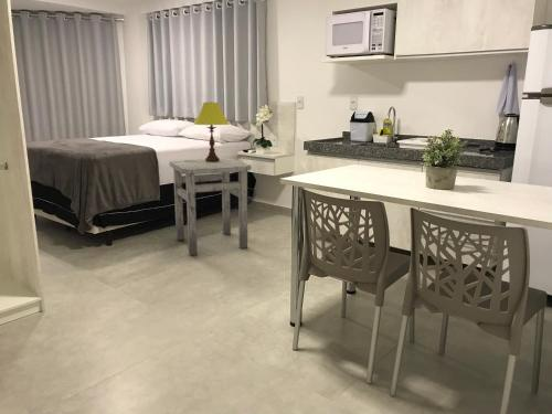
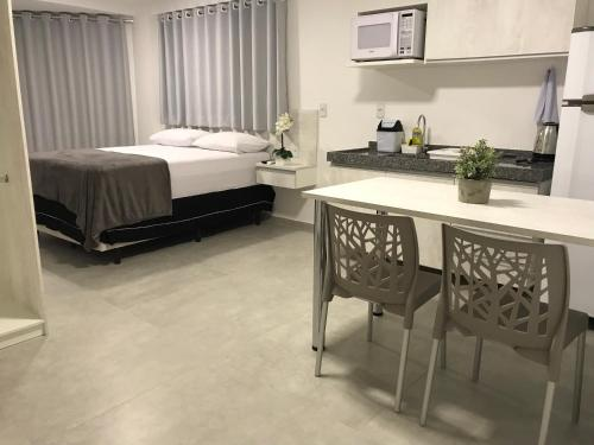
- table lamp [193,100,230,162]
- side table [169,157,252,256]
